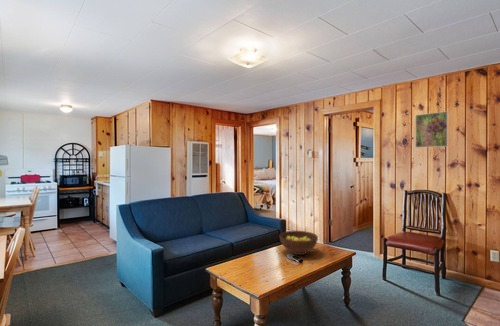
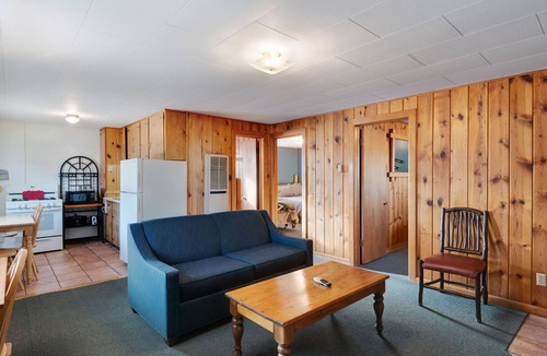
- fruit bowl [279,230,319,256]
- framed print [414,110,449,149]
